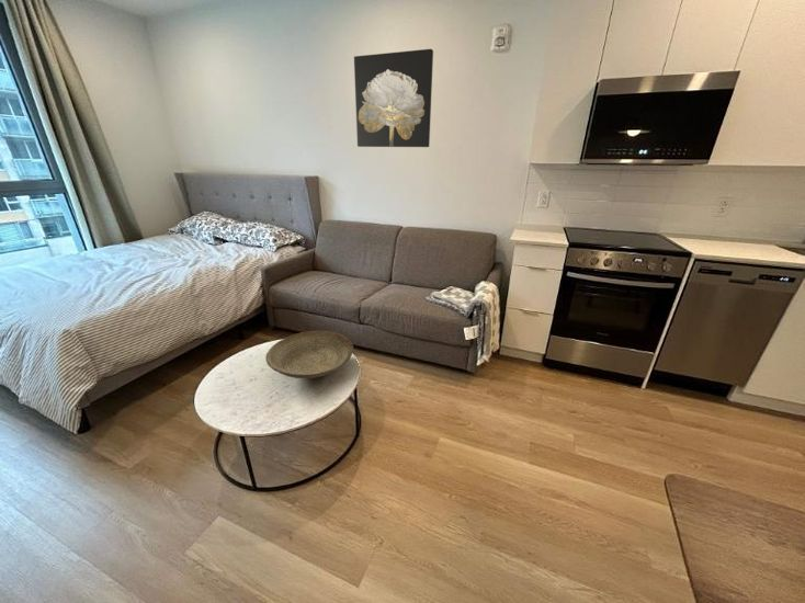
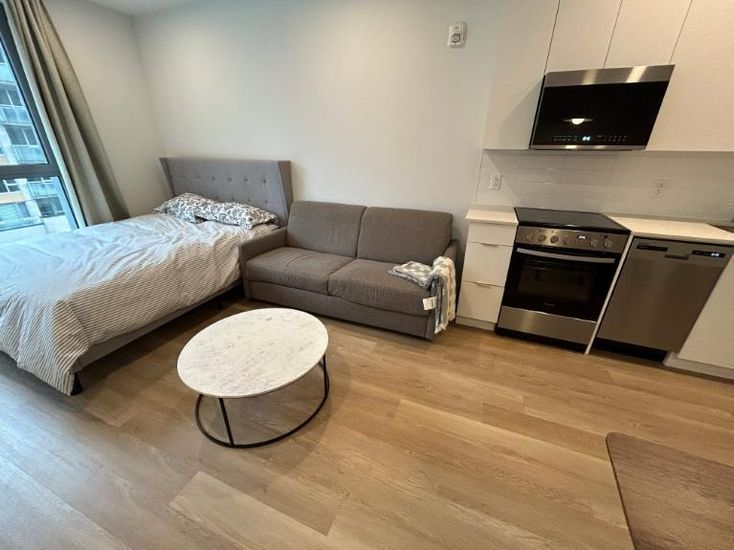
- decorative bowl [264,330,354,379]
- wall art [353,48,434,148]
